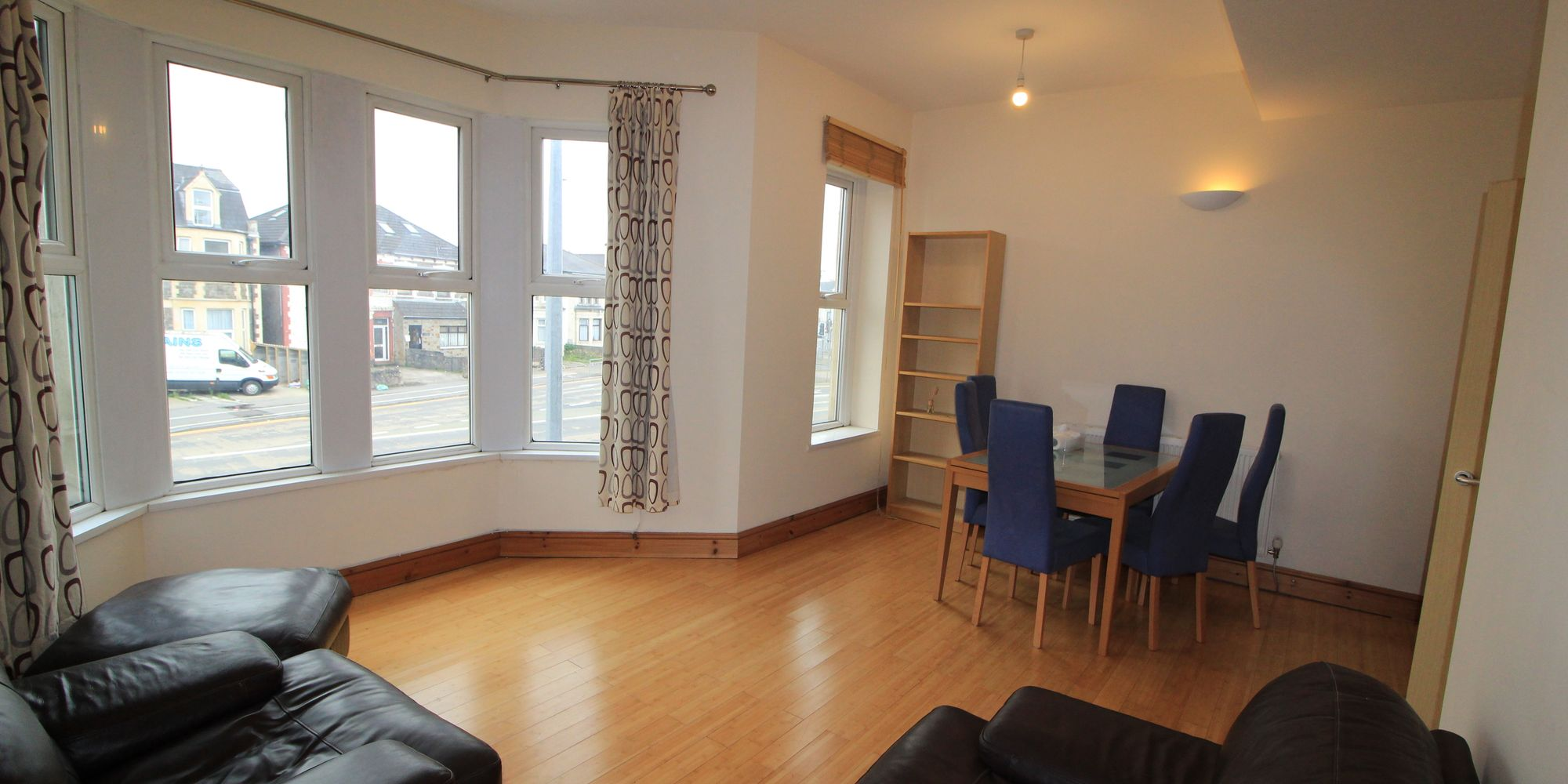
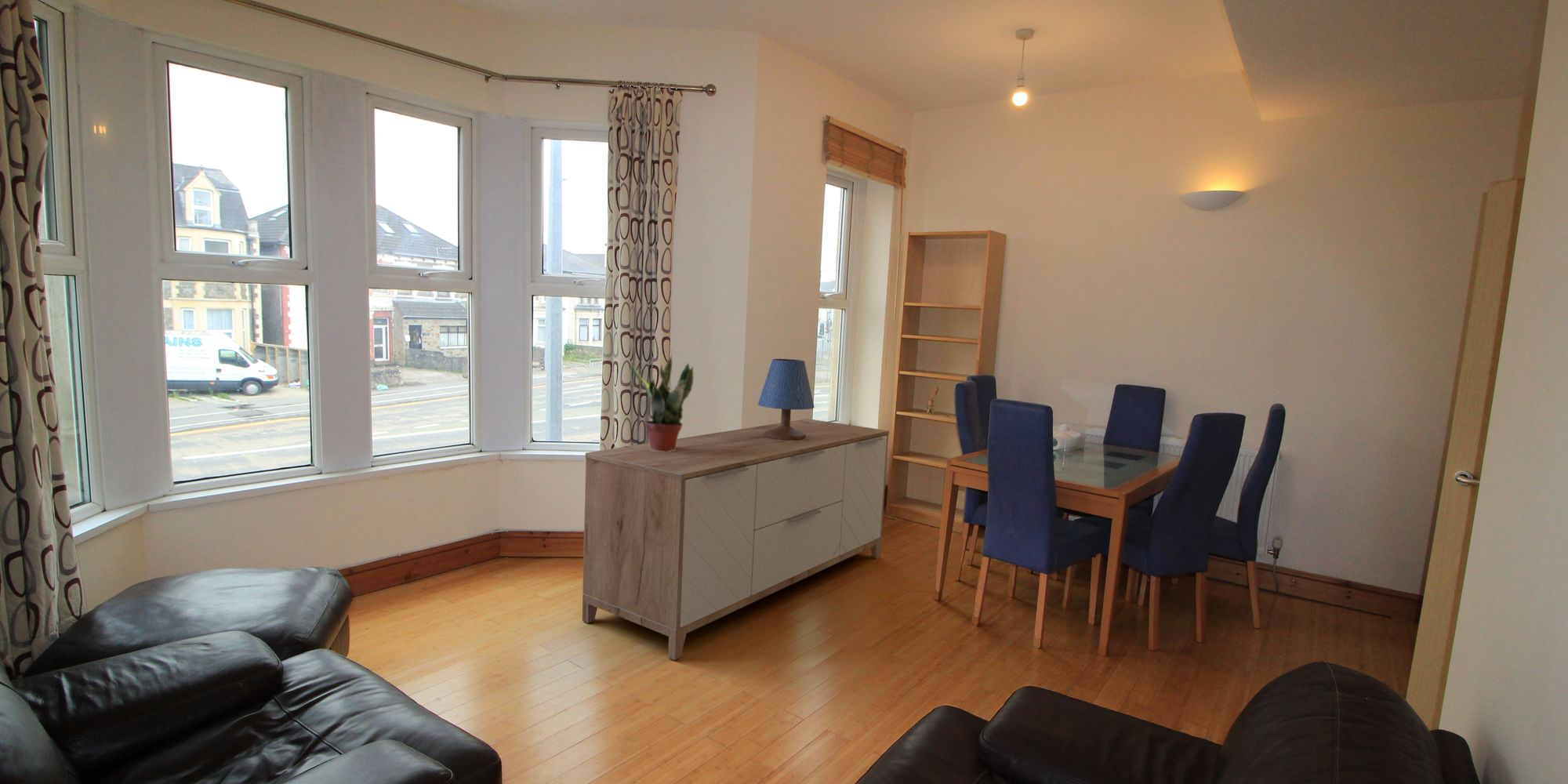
+ table lamp [757,358,815,441]
+ sideboard [582,418,890,661]
+ potted plant [629,348,695,452]
